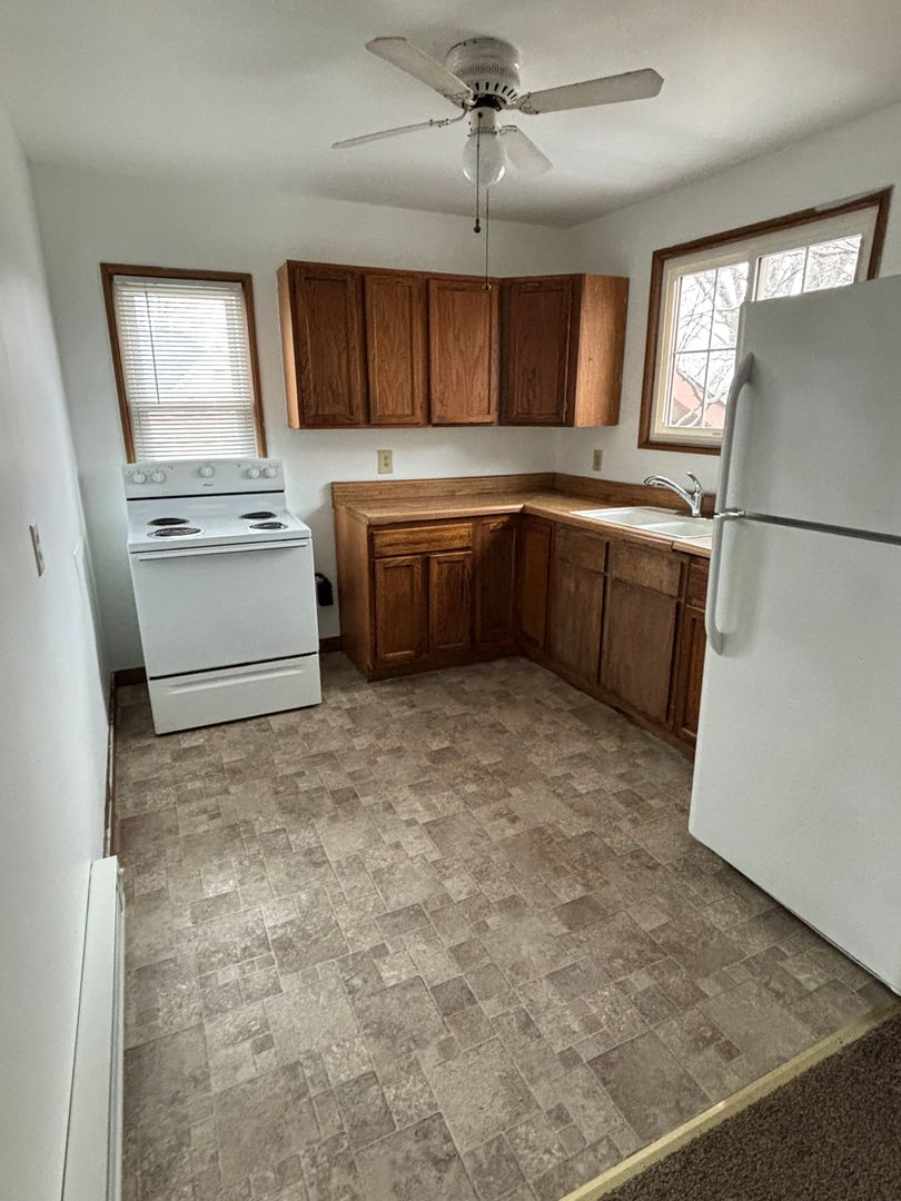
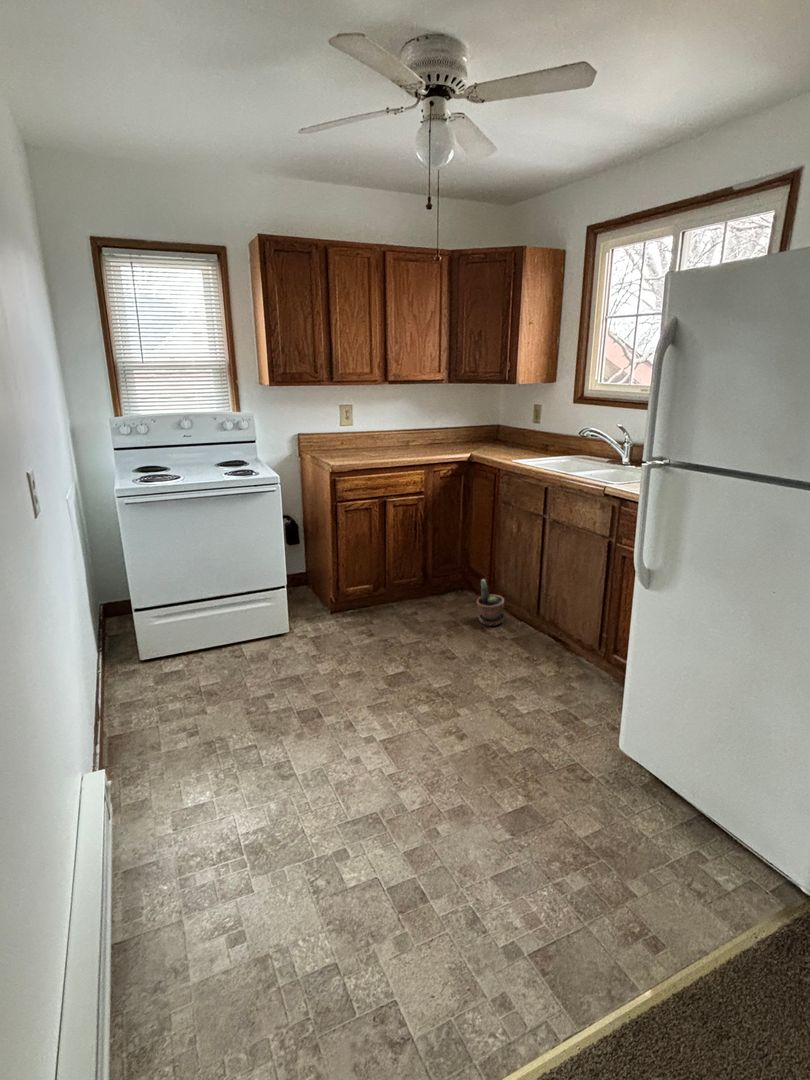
+ potted plant [476,578,506,627]
